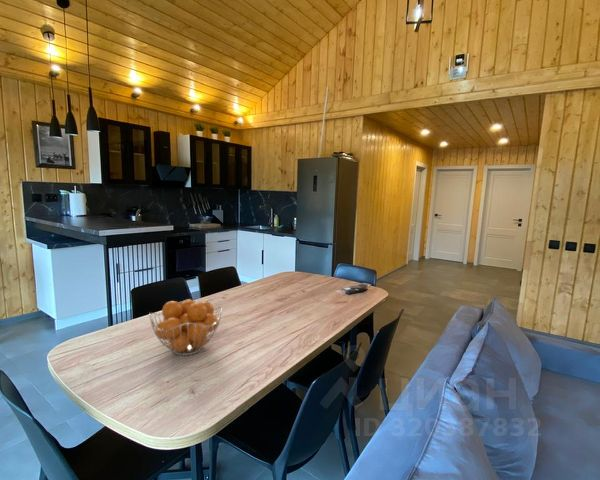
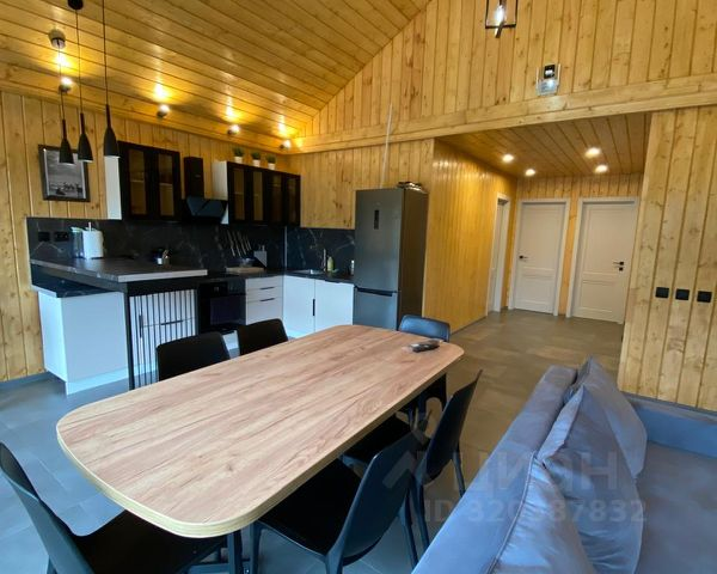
- fruit basket [148,298,223,356]
